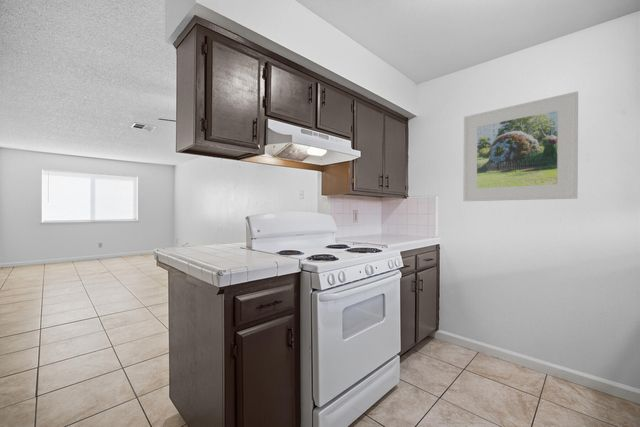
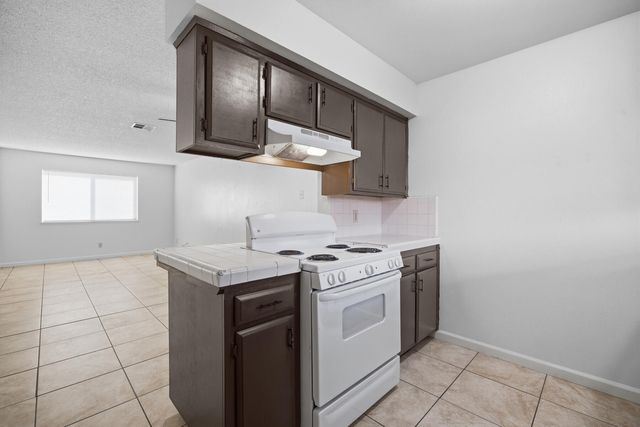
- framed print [462,90,579,202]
